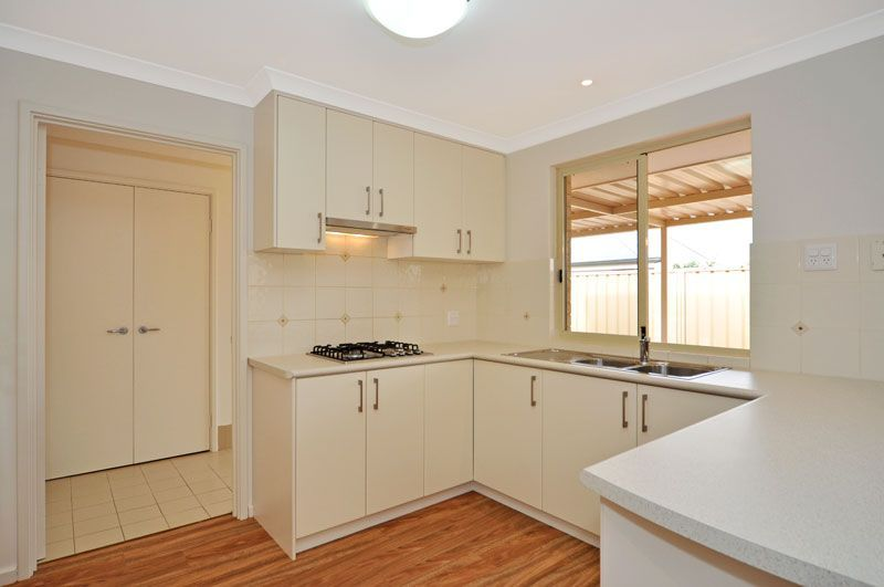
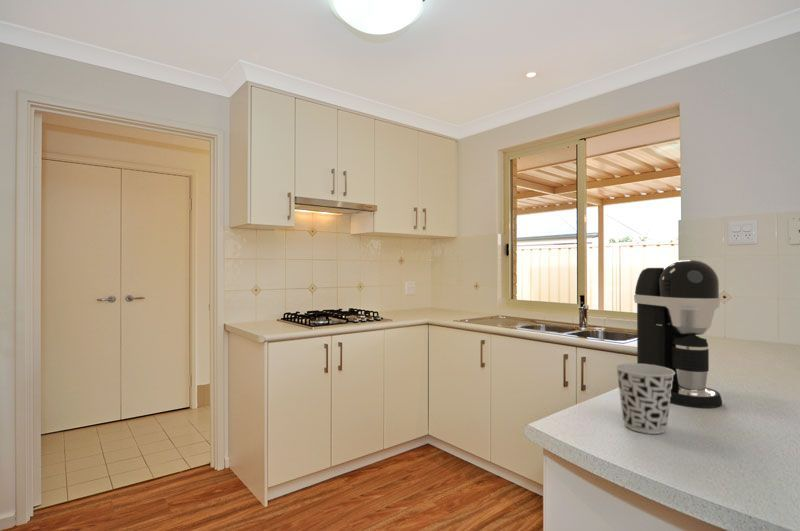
+ cup [614,363,675,435]
+ coffee maker [633,259,723,409]
